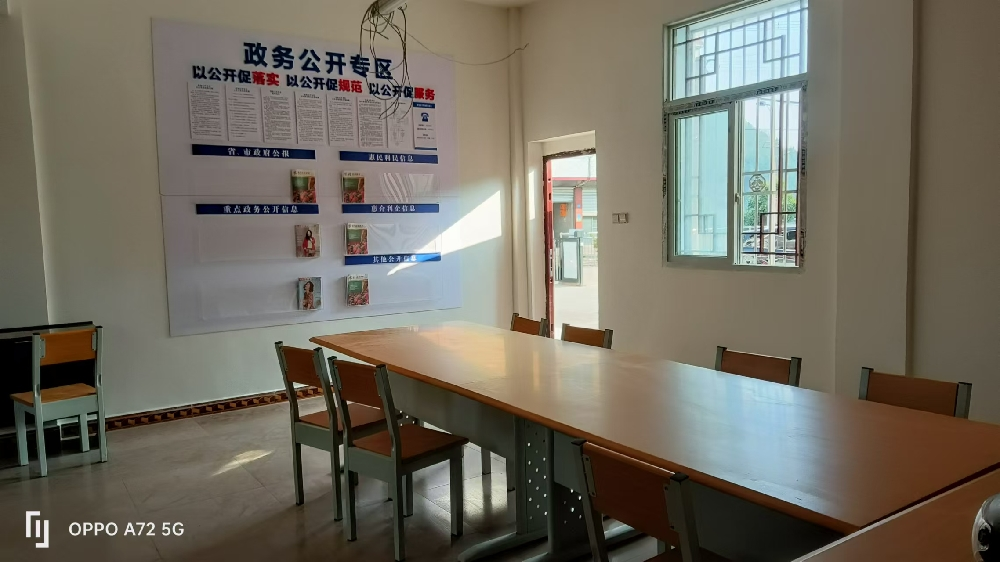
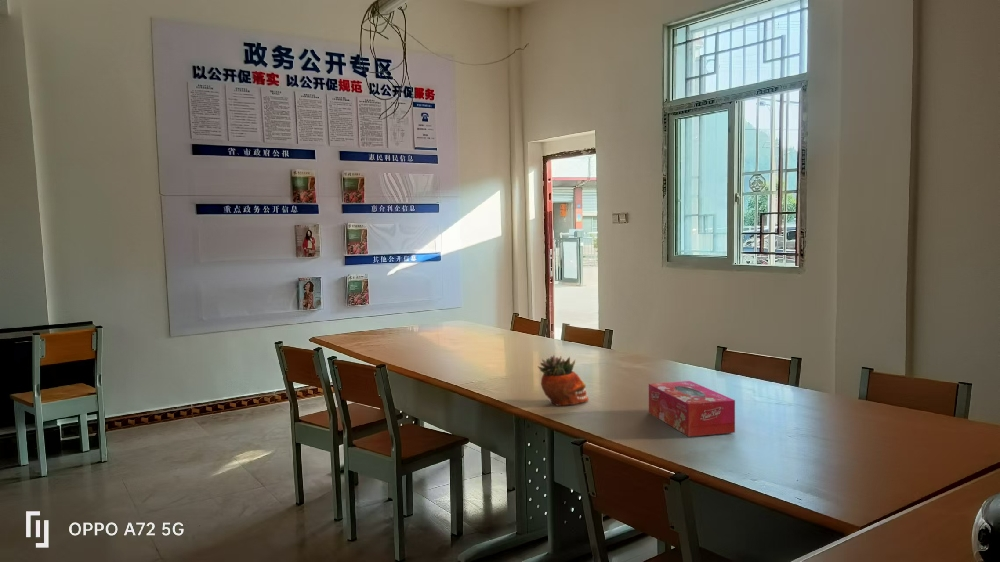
+ succulent planter [537,354,590,407]
+ tissue box [648,380,736,437]
